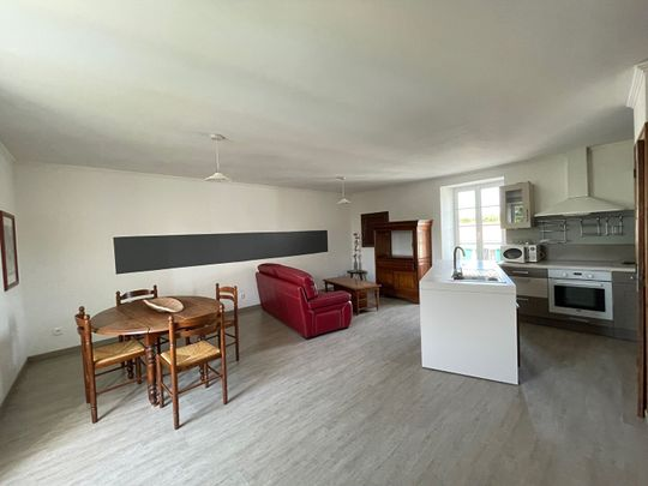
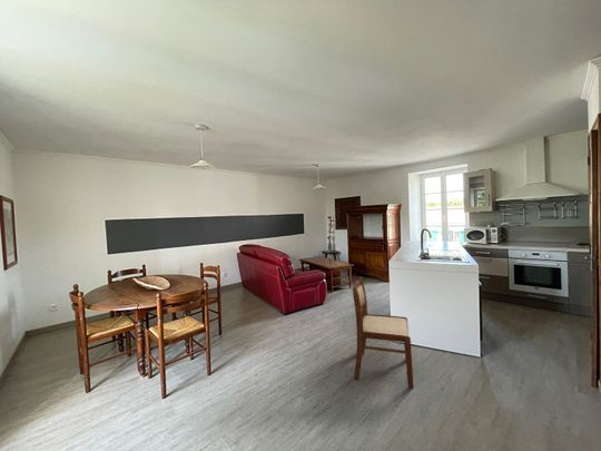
+ dining chair [352,275,414,389]
